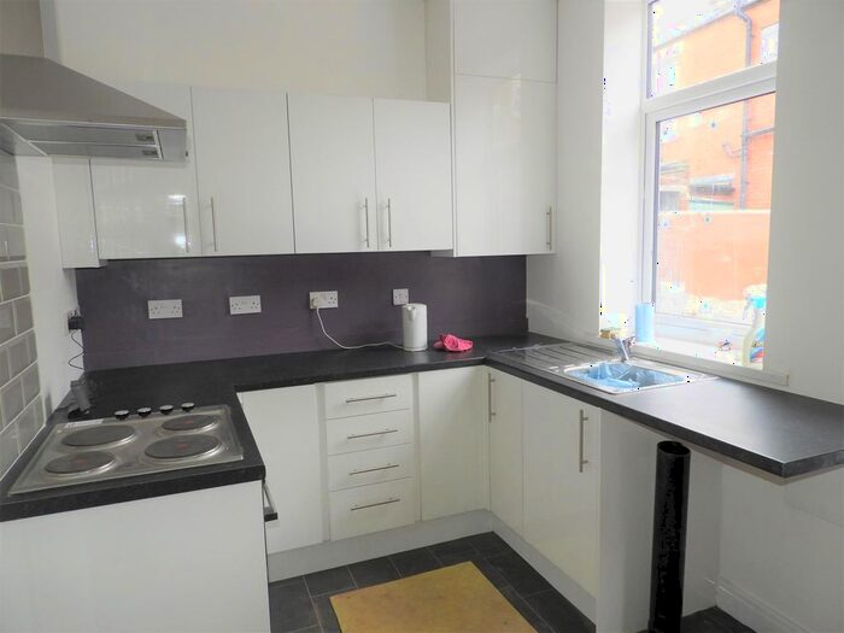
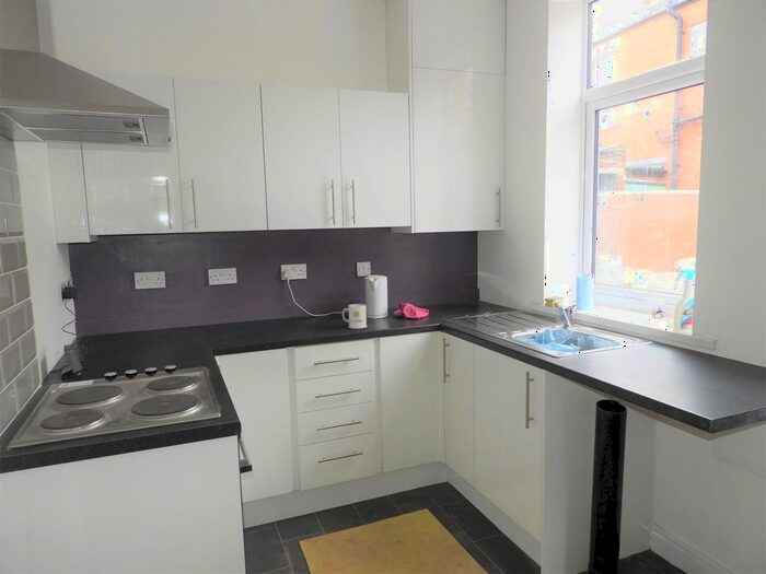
+ mug [341,303,368,329]
